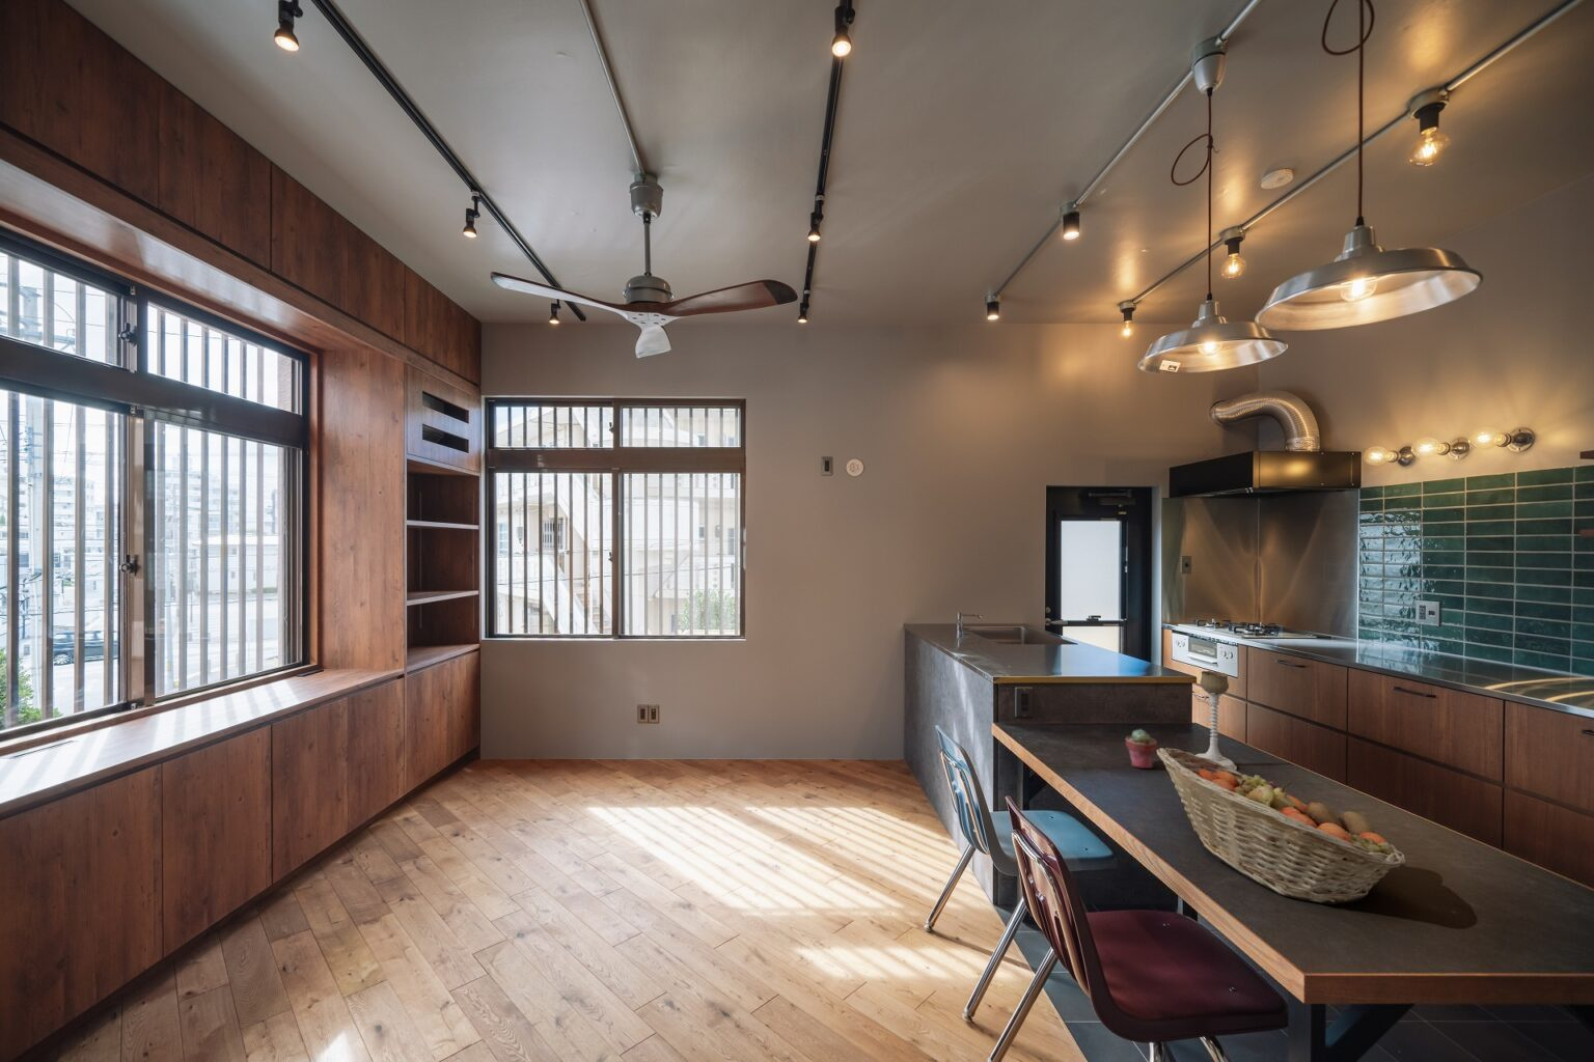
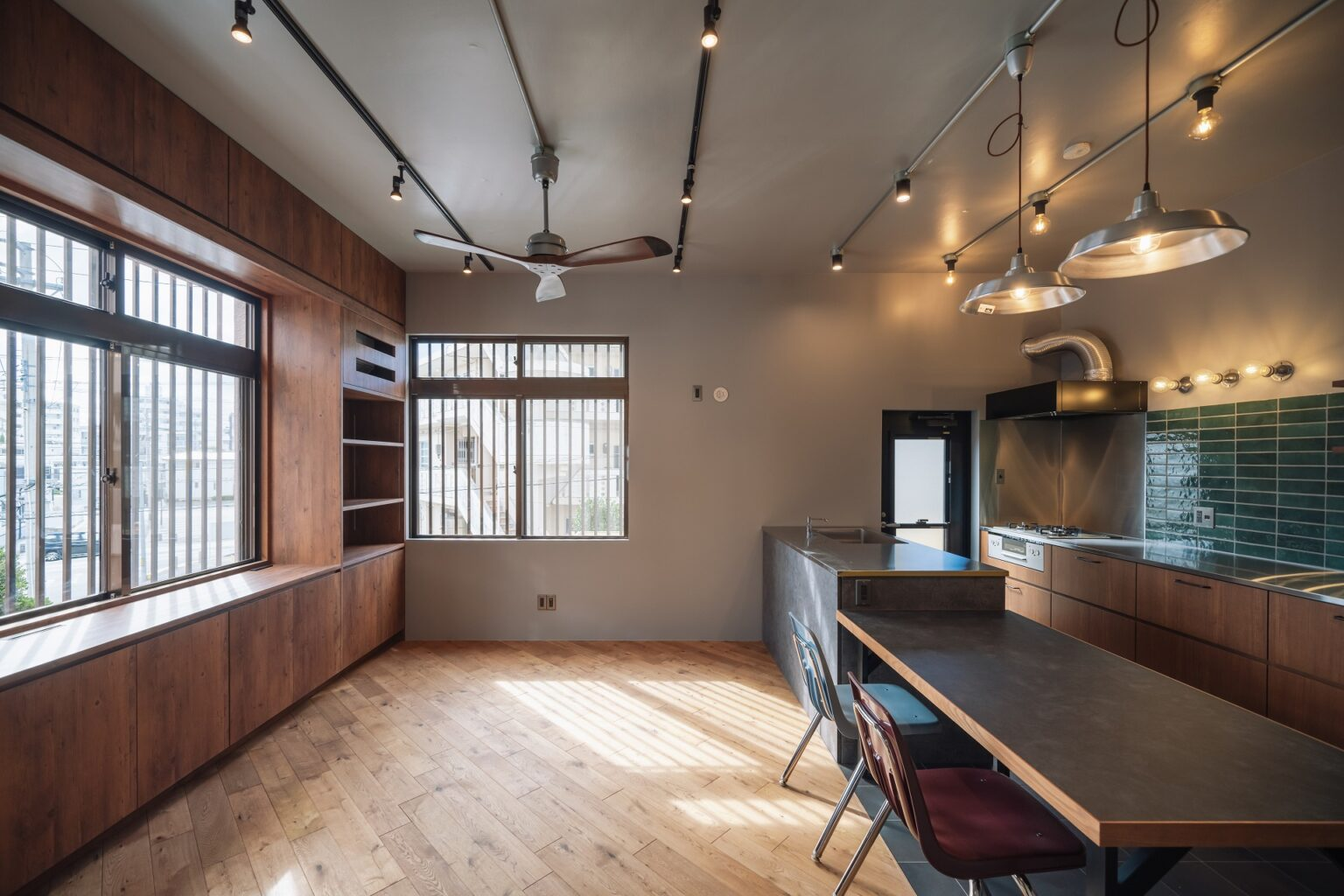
- fruit basket [1156,747,1408,906]
- candle holder [1194,670,1238,770]
- potted succulent [1124,728,1159,769]
